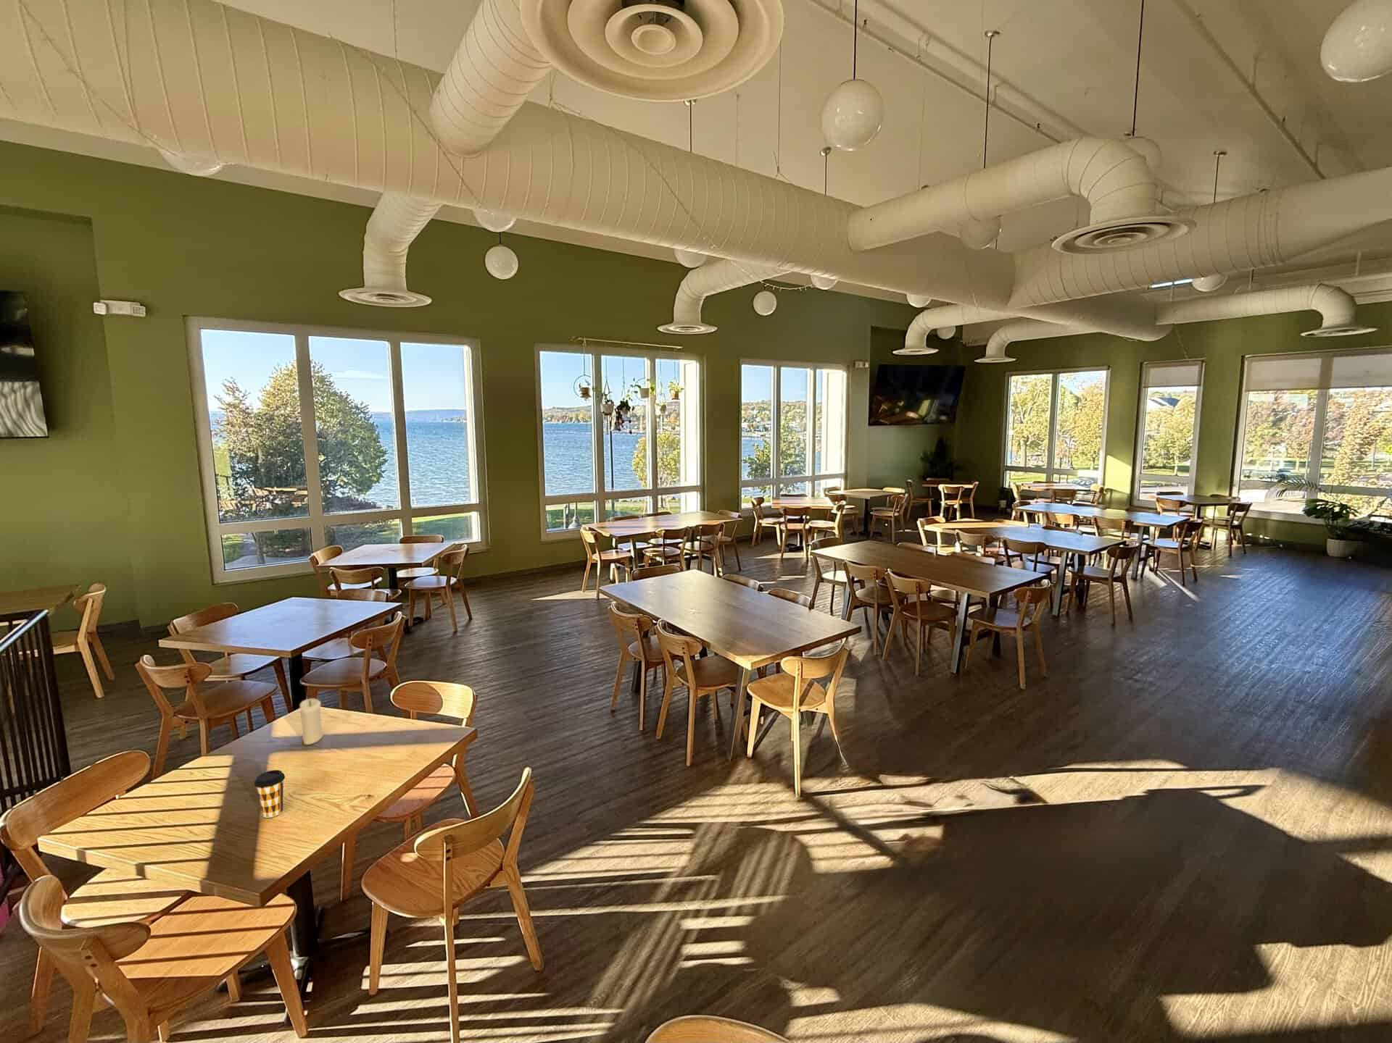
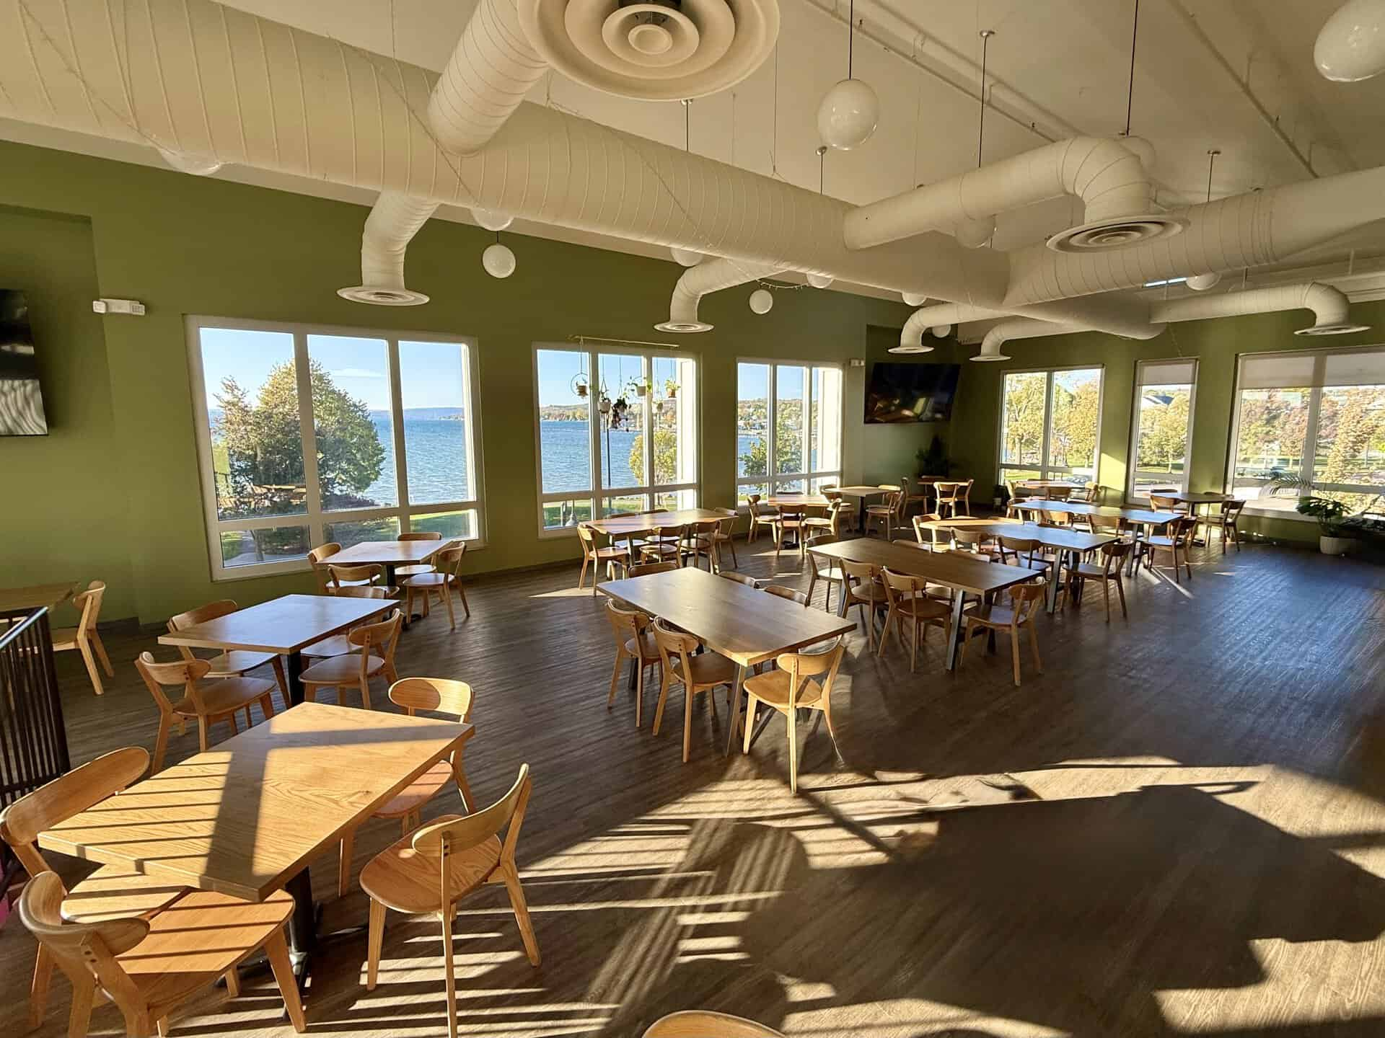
- candle [299,698,323,745]
- coffee cup [254,769,286,818]
